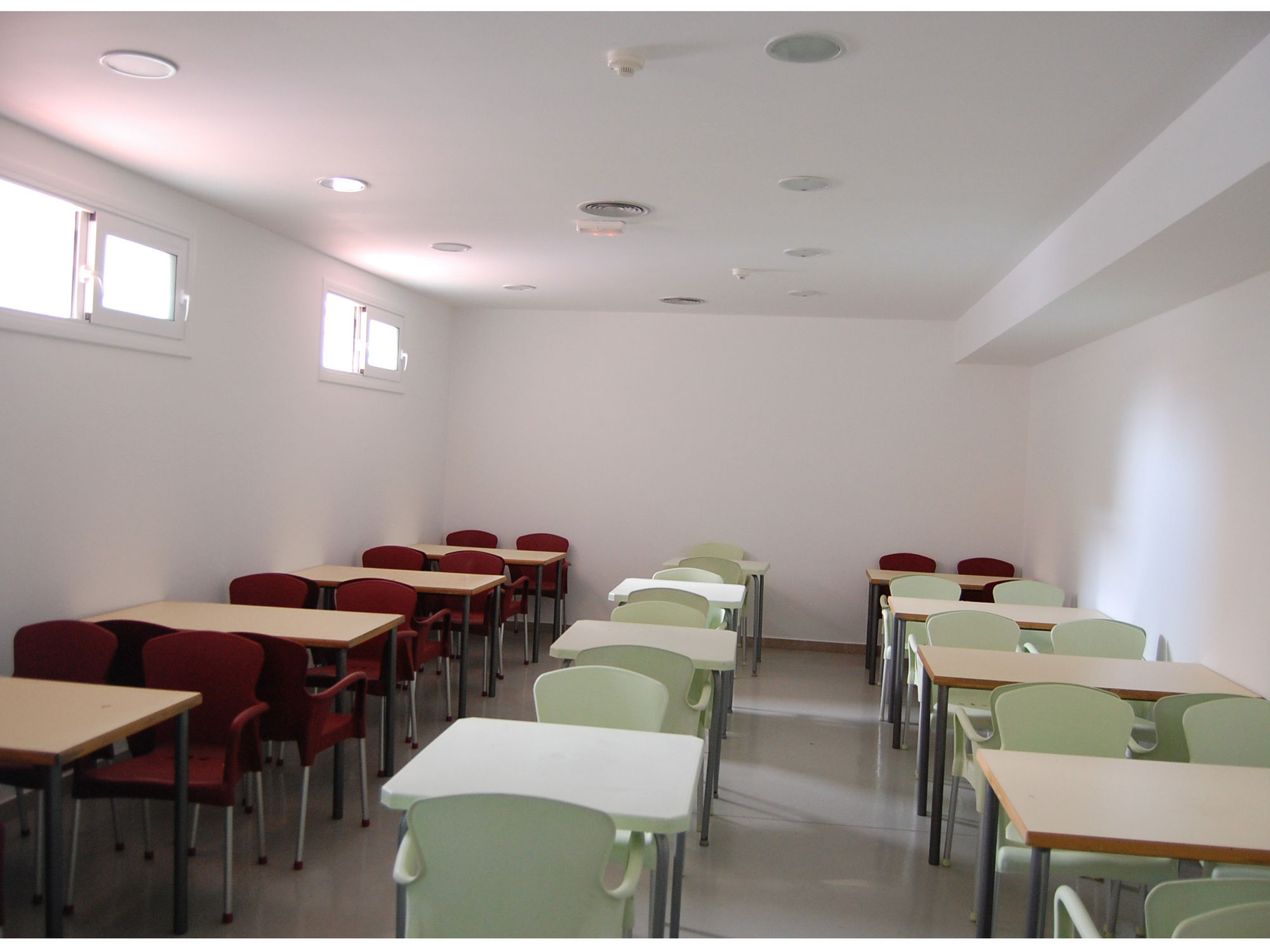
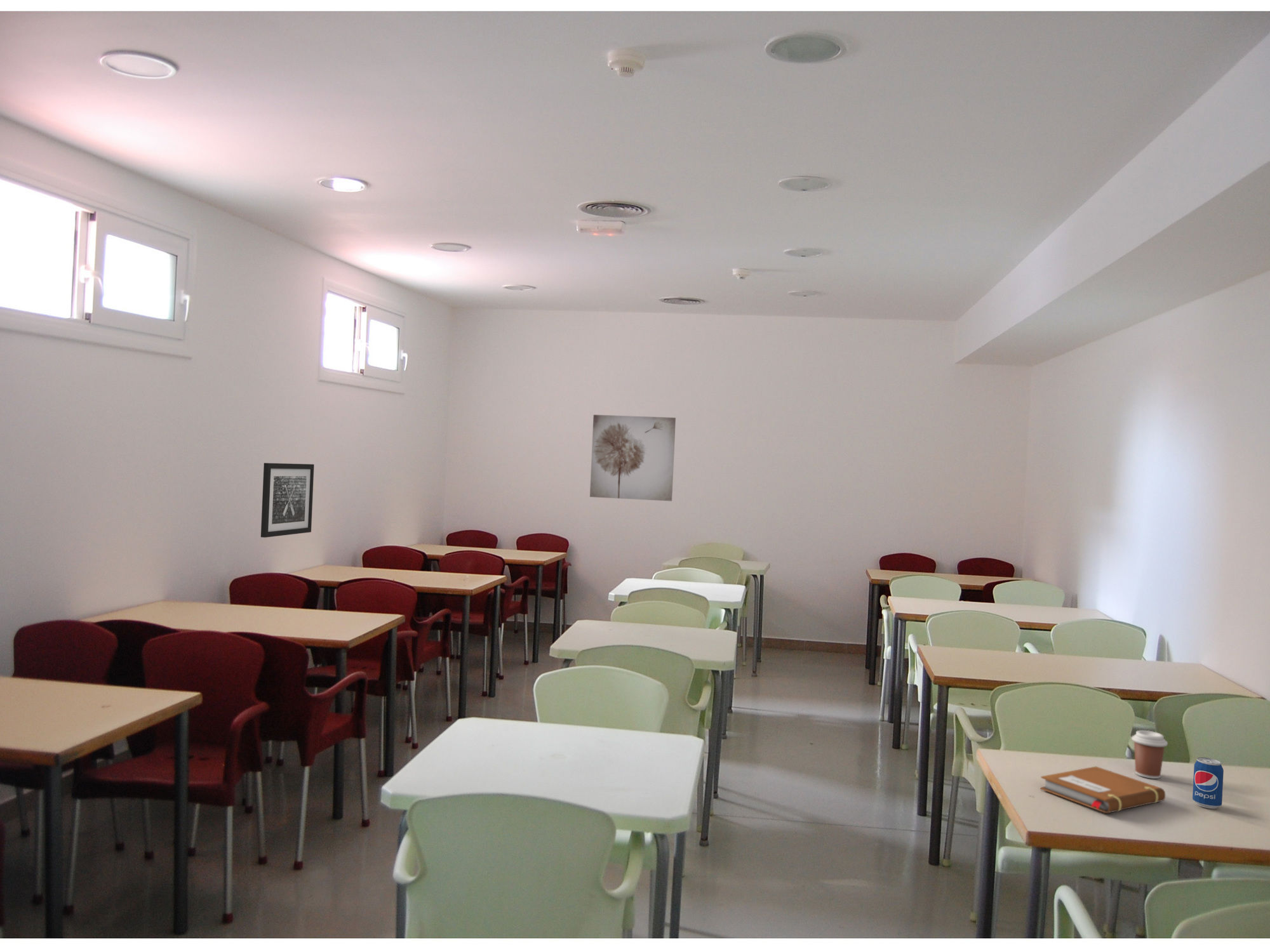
+ coffee cup [1131,730,1168,779]
+ notebook [1040,766,1166,814]
+ wall art [589,414,676,502]
+ wall art [260,462,315,538]
+ beverage can [1192,757,1224,809]
